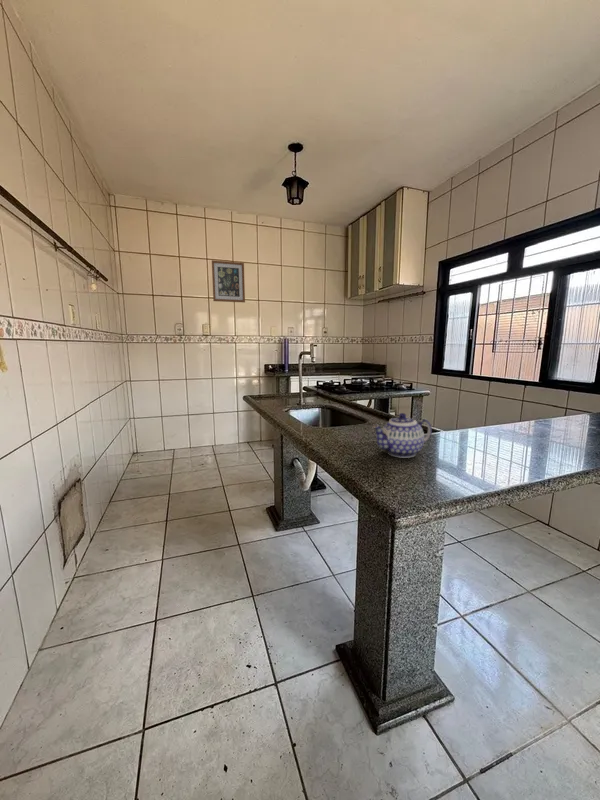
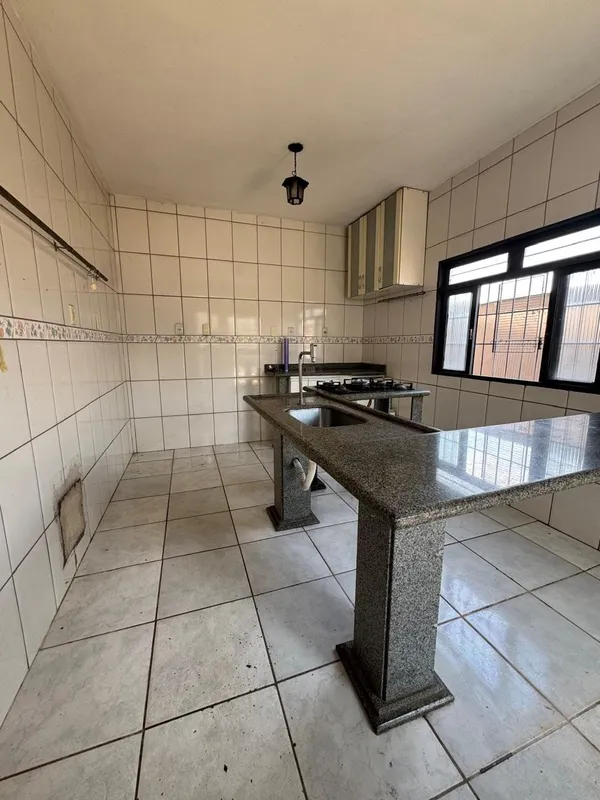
- teapot [372,412,433,459]
- wall art [211,260,246,303]
